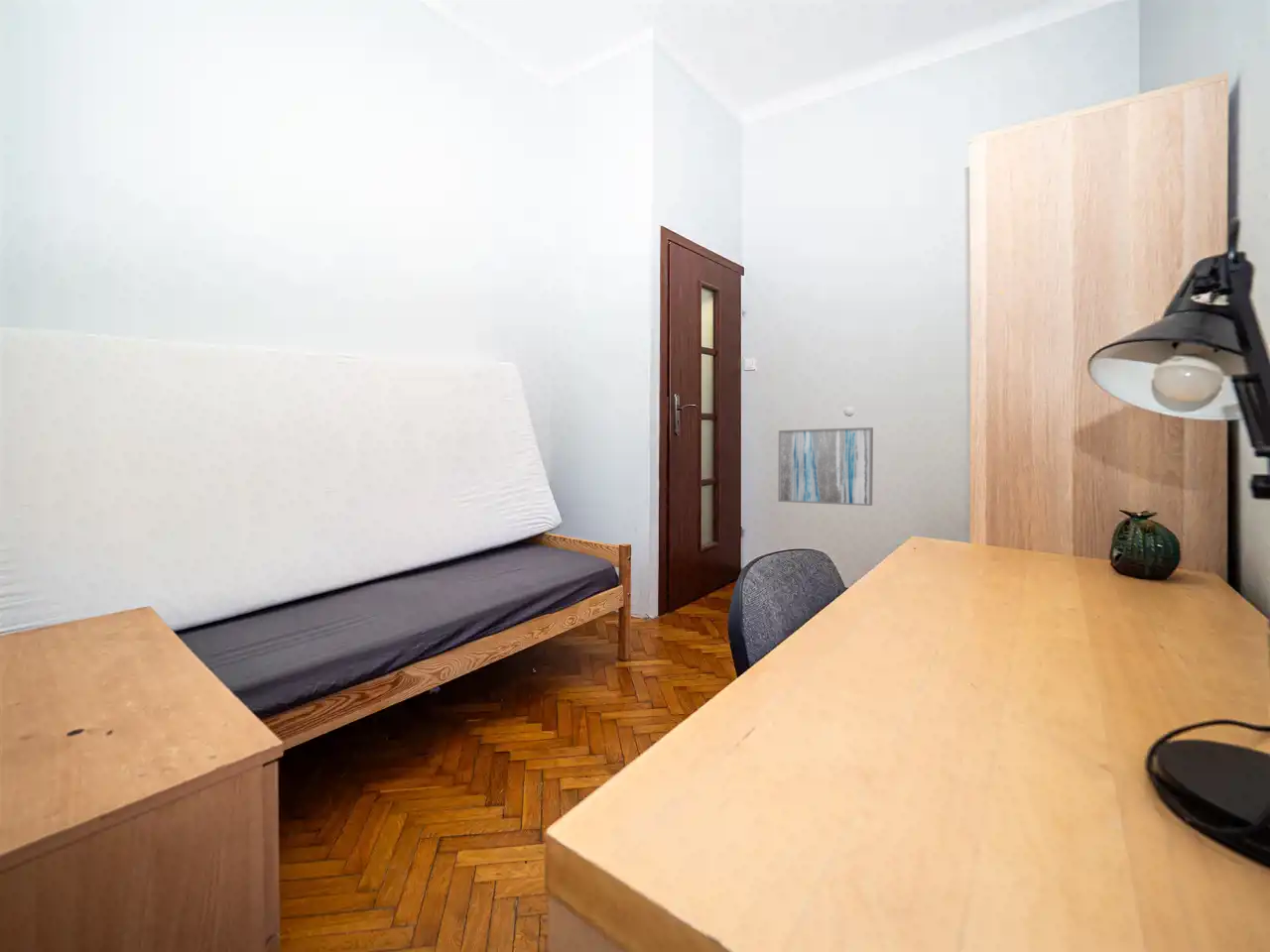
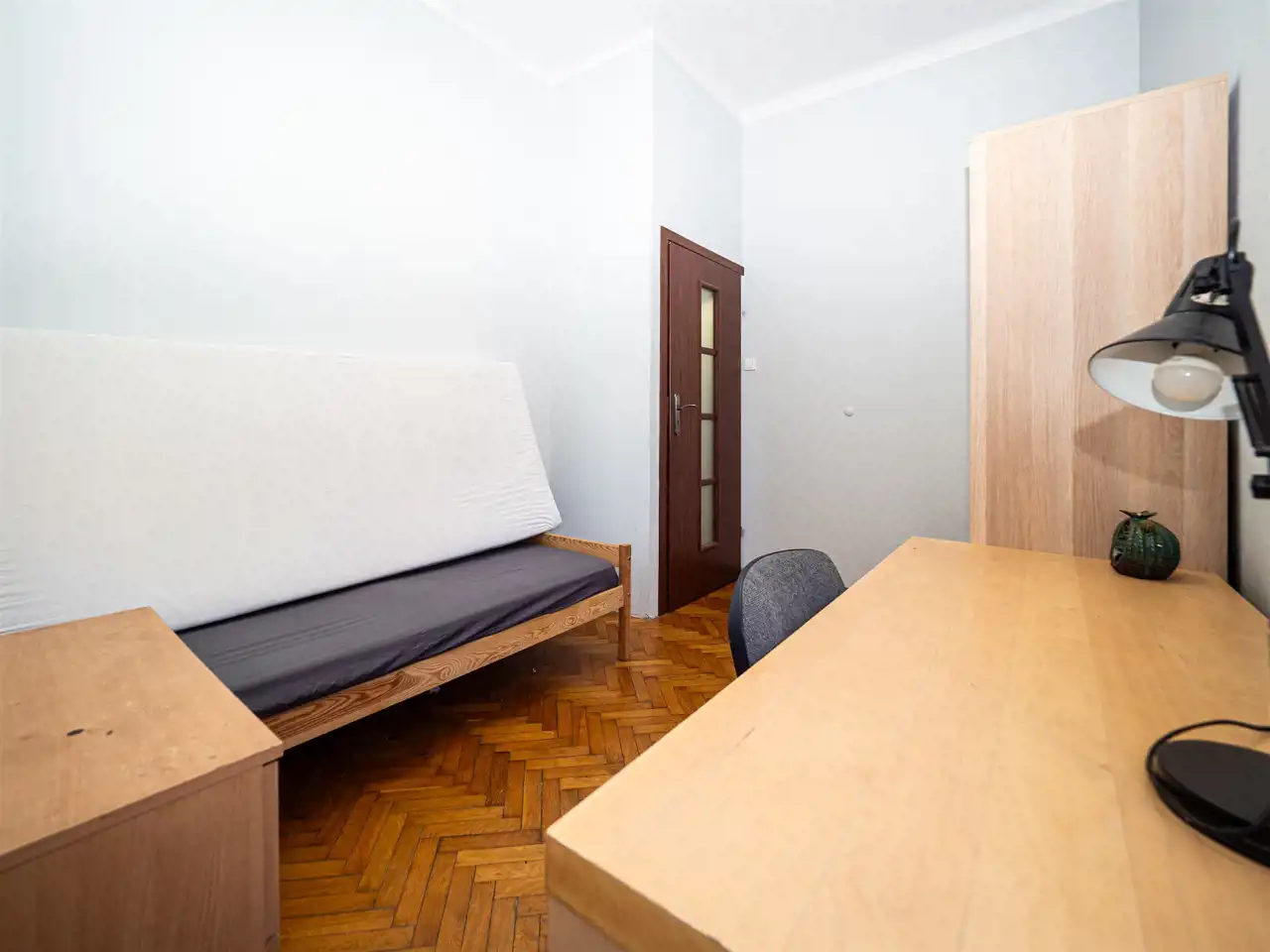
- wall art [777,426,874,507]
